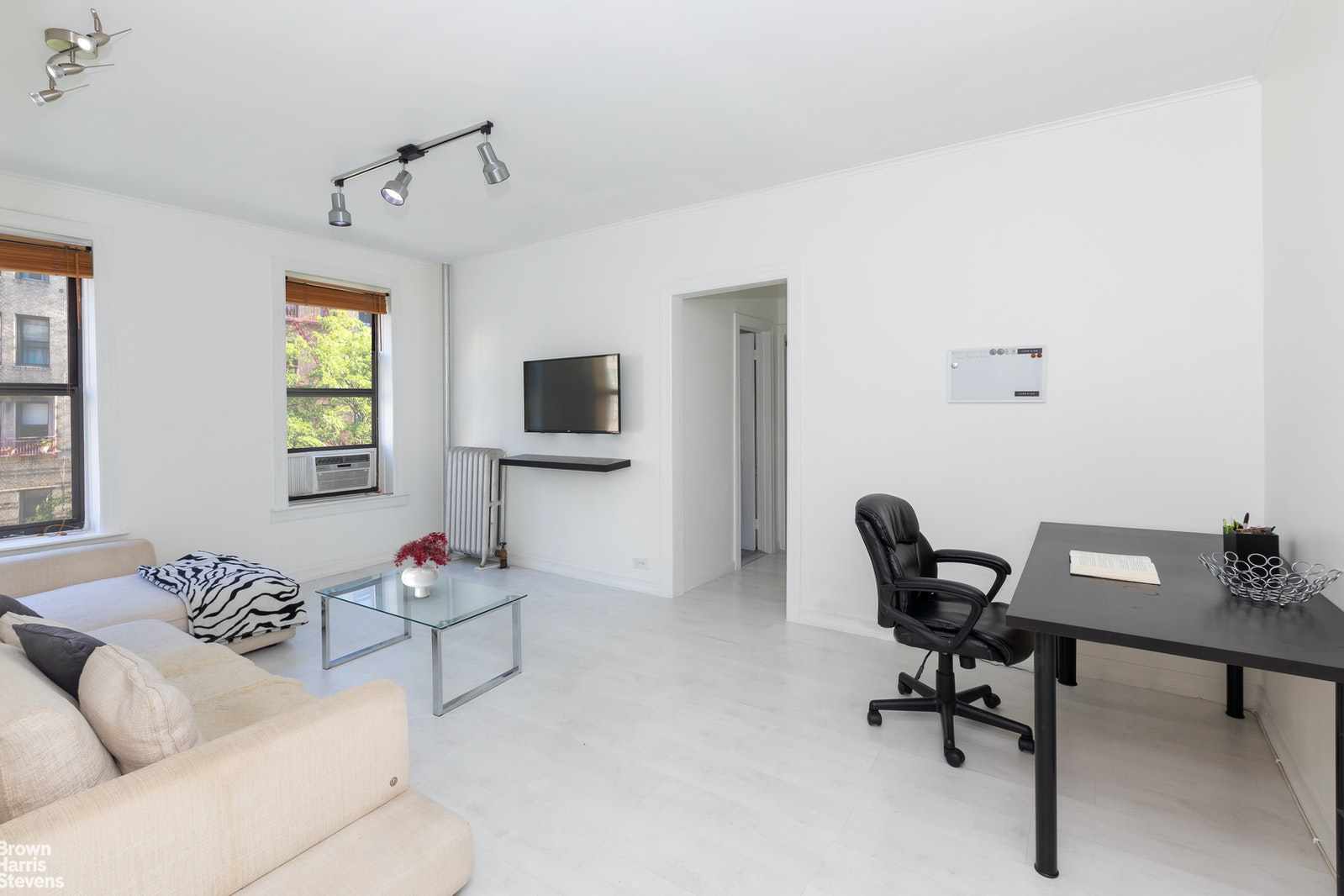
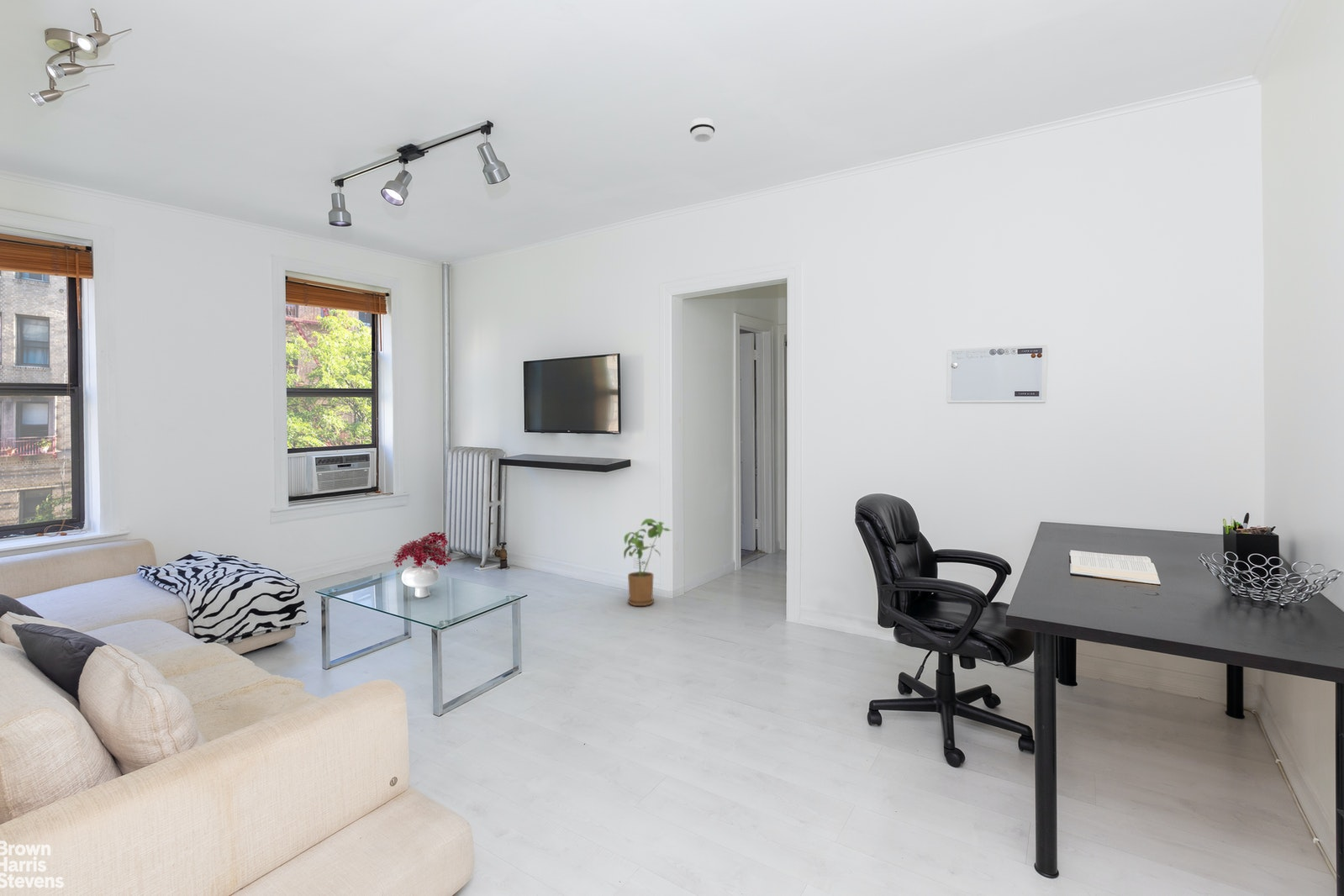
+ house plant [623,518,672,607]
+ smoke detector [689,117,716,143]
